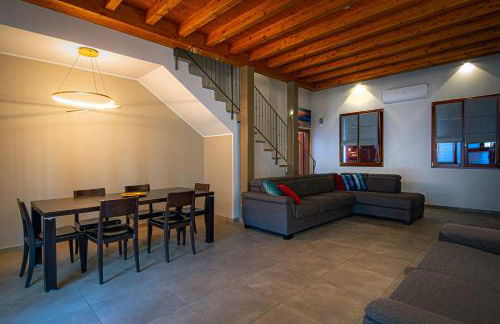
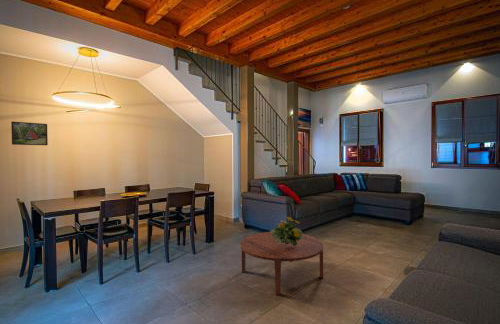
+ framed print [10,120,49,146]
+ coffee table [239,231,324,296]
+ flowering plant [269,216,303,246]
